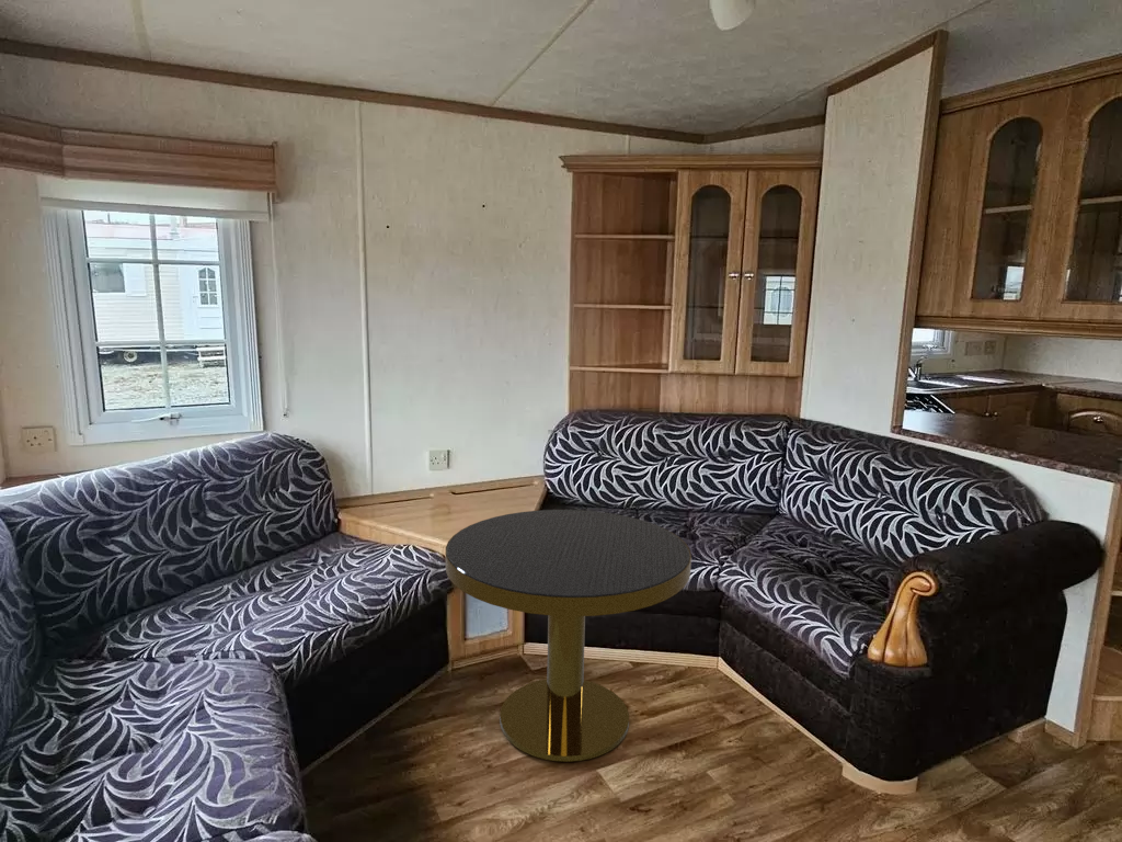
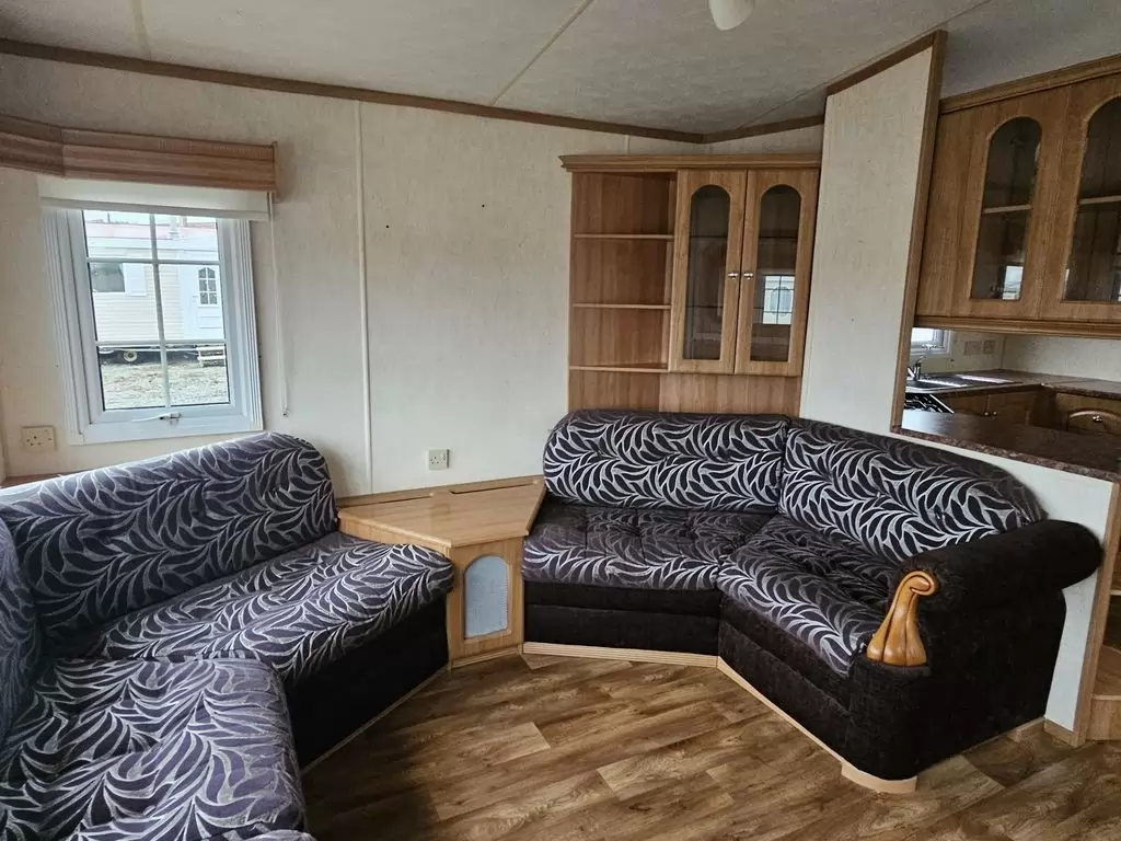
- side table [445,509,692,763]
